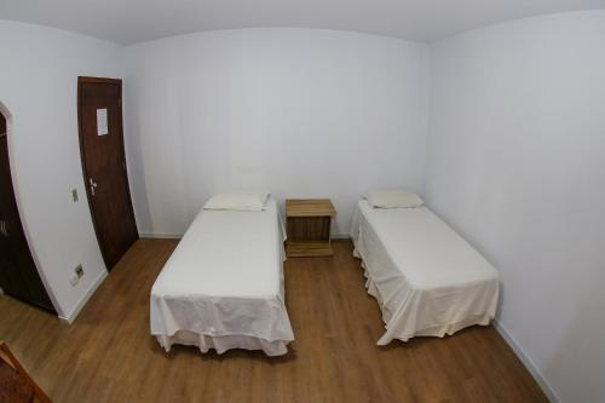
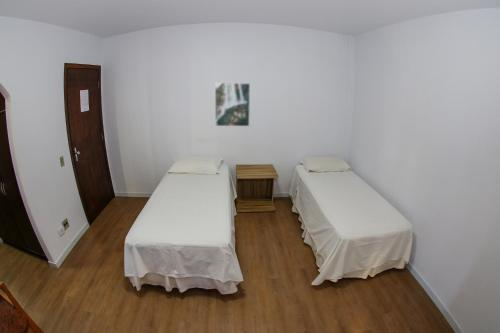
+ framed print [214,82,251,127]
